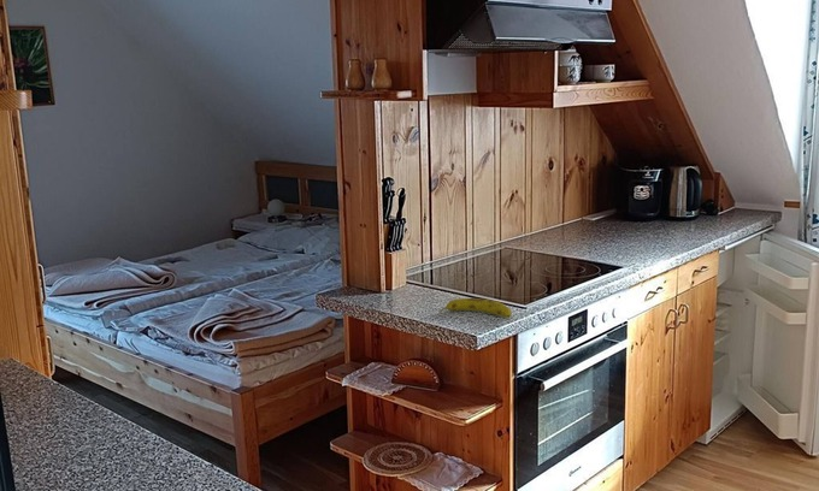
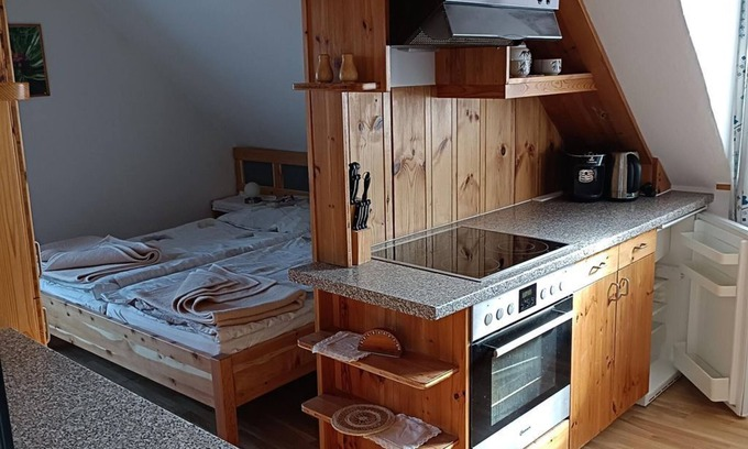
- fruit [438,297,513,319]
